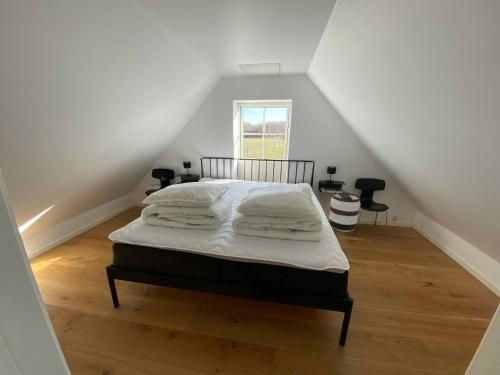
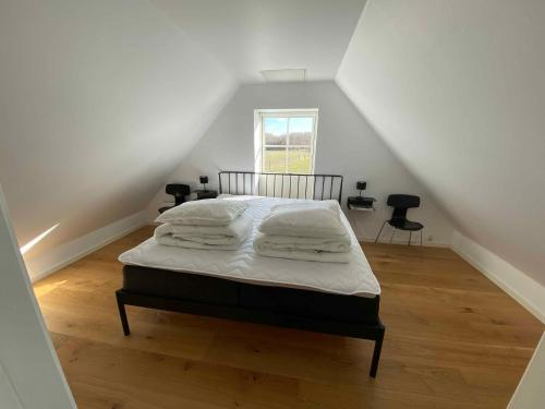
- barrel [328,191,361,233]
